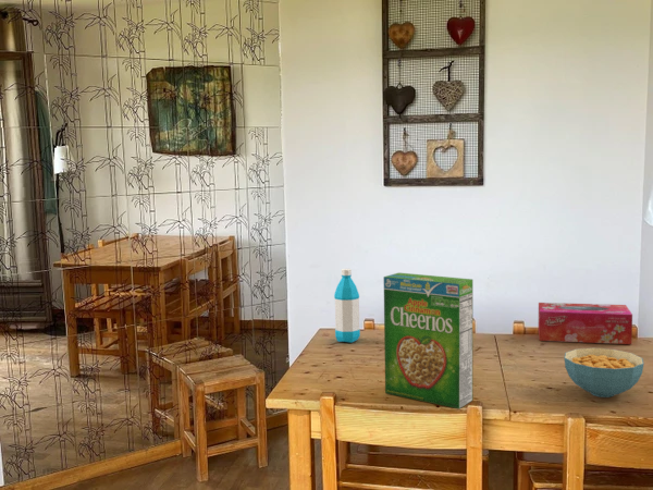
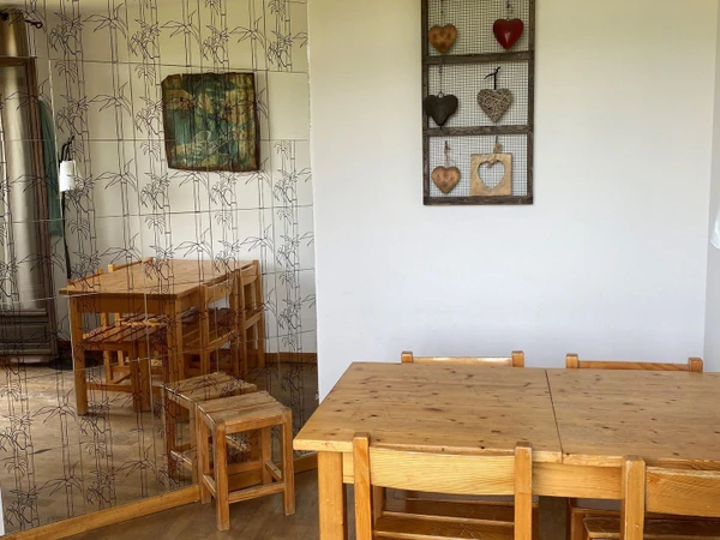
- cereal bowl [564,347,645,399]
- water bottle [333,268,361,344]
- tissue box [538,302,633,345]
- cereal box [383,271,473,409]
